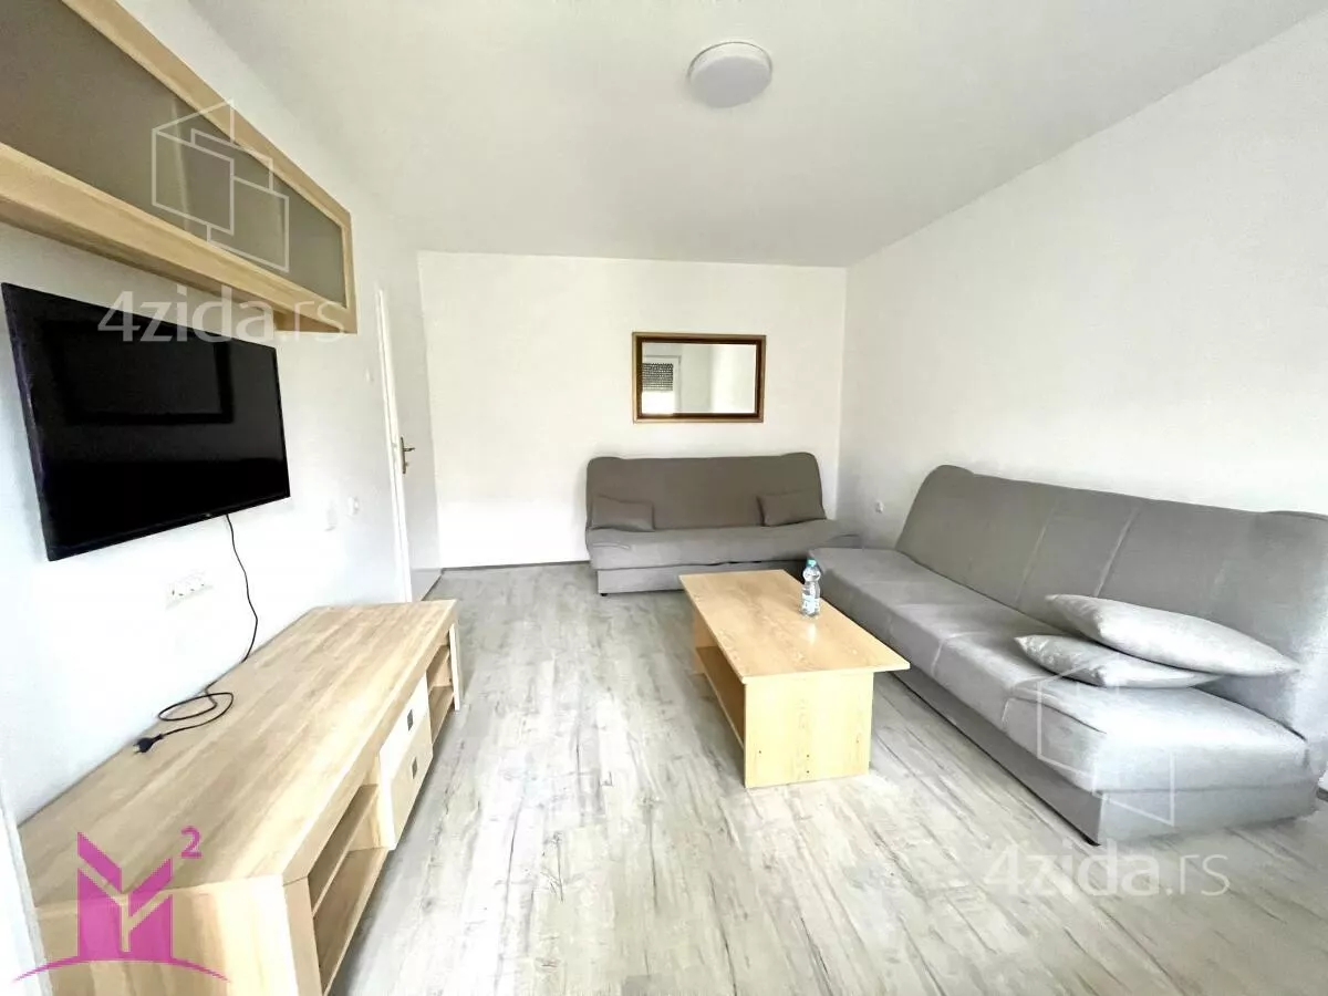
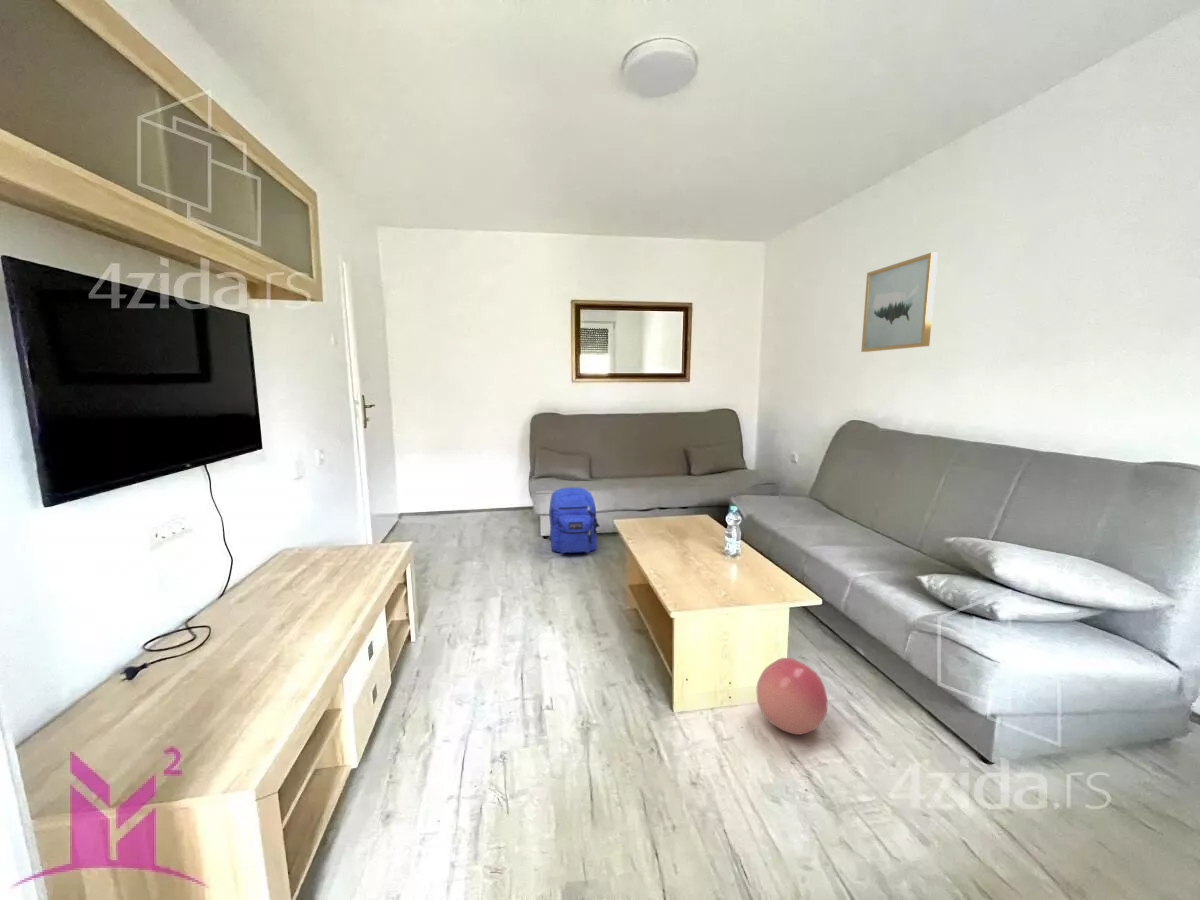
+ backpack [548,486,601,555]
+ wall art [860,251,939,353]
+ ball [755,657,828,736]
